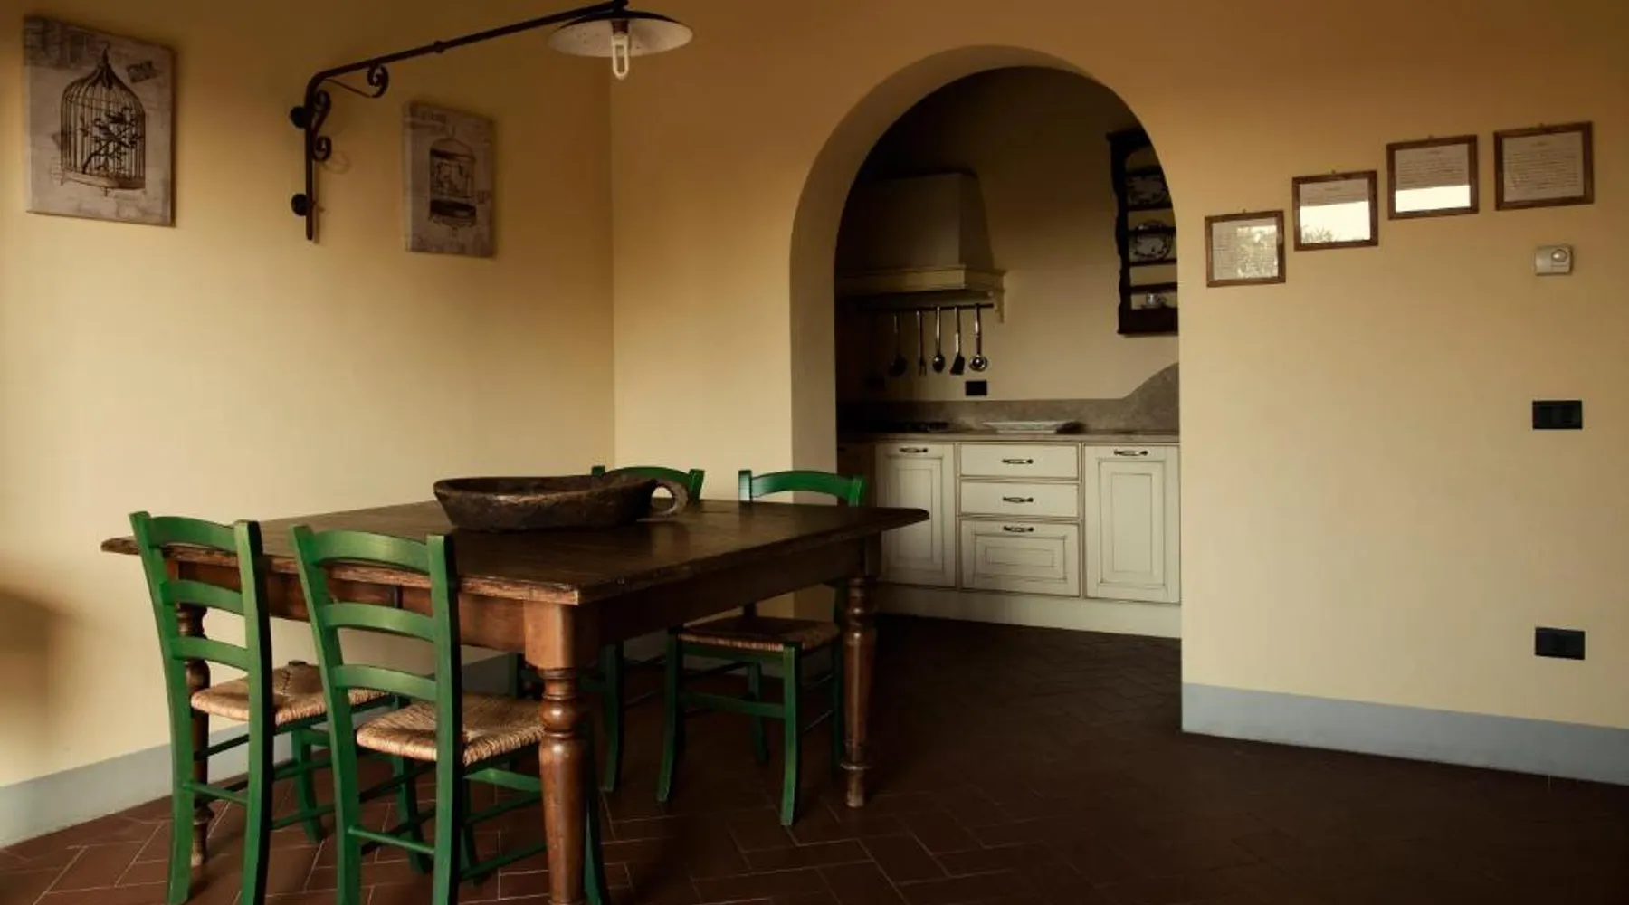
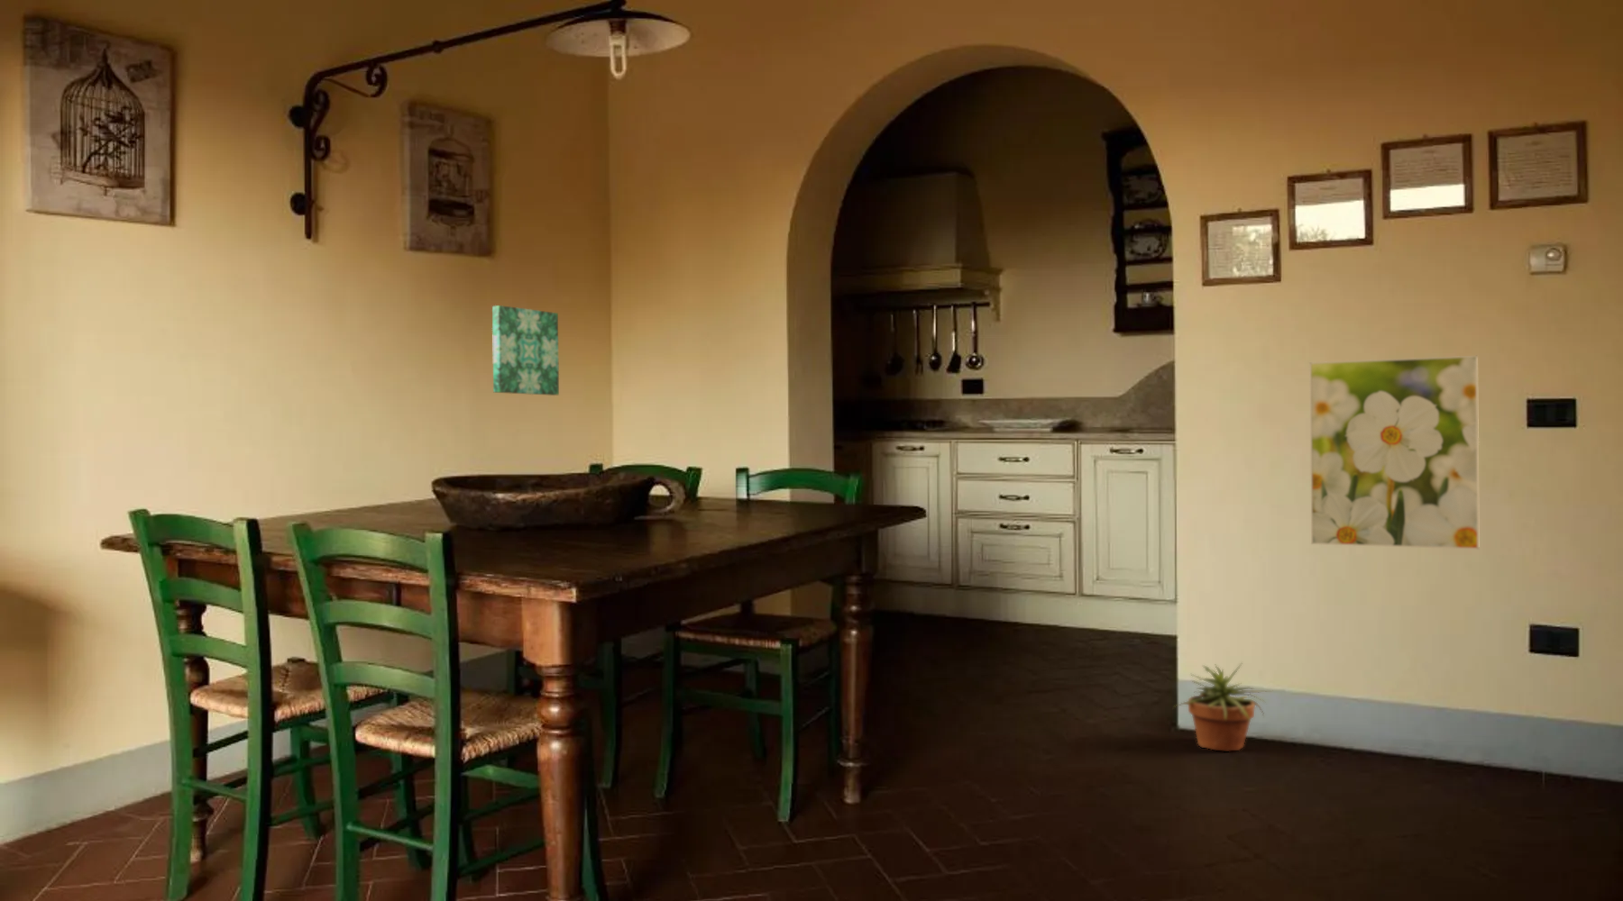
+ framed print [1309,355,1481,550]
+ wall art [492,304,560,396]
+ potted plant [1172,661,1273,752]
